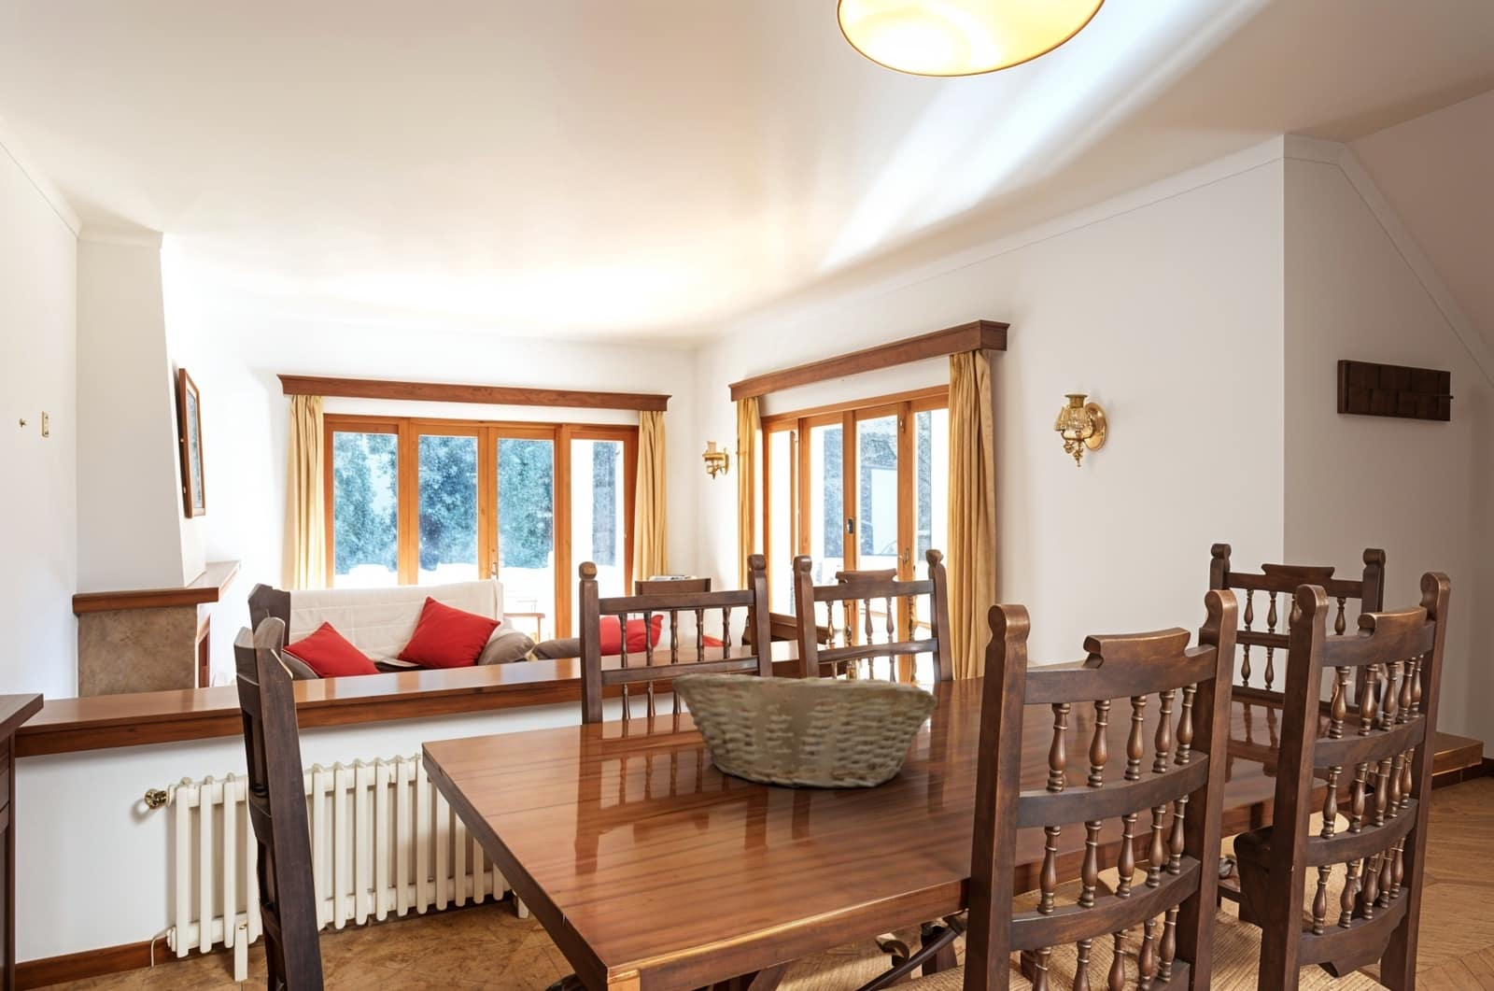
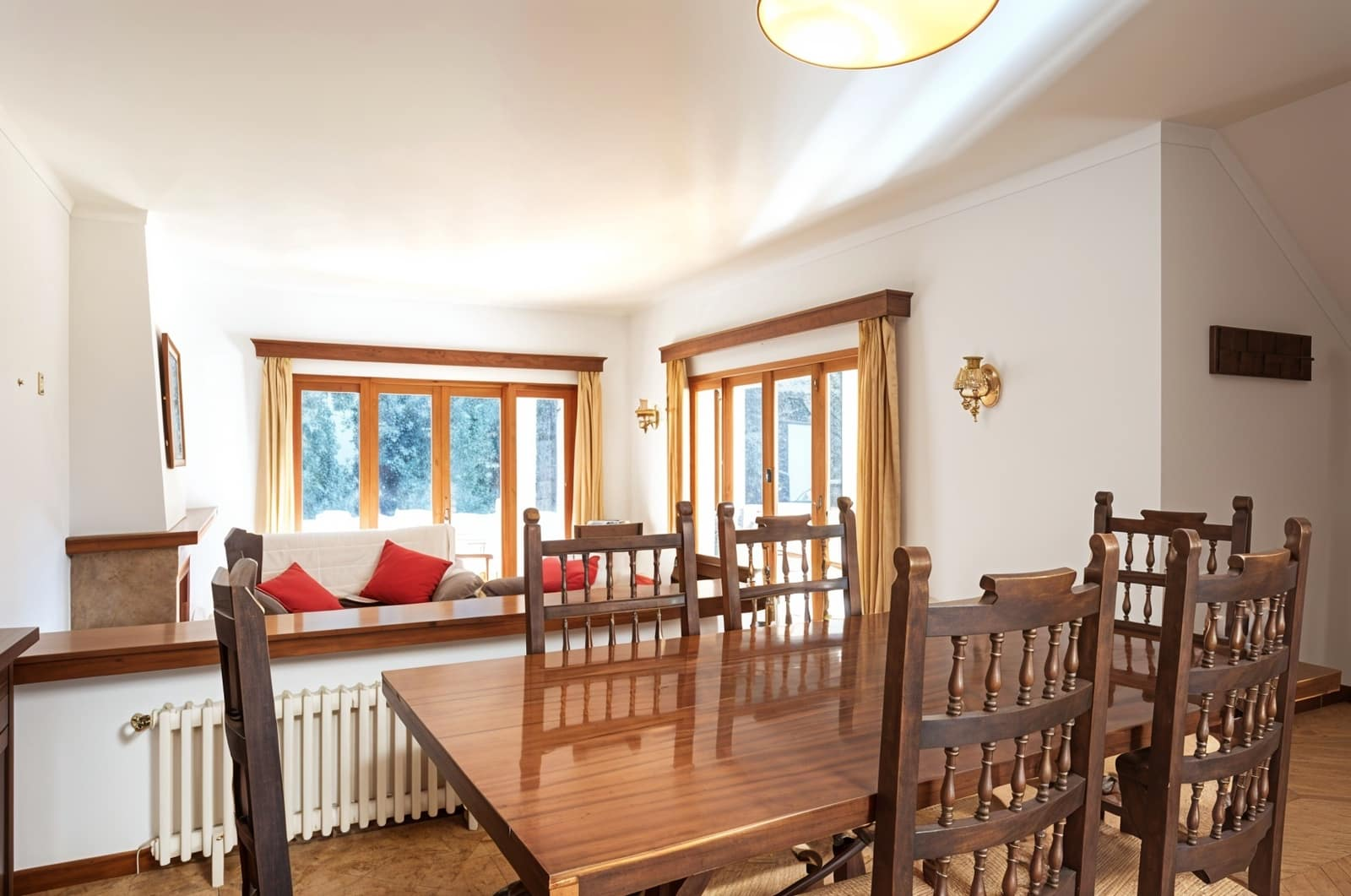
- fruit basket [670,665,939,790]
